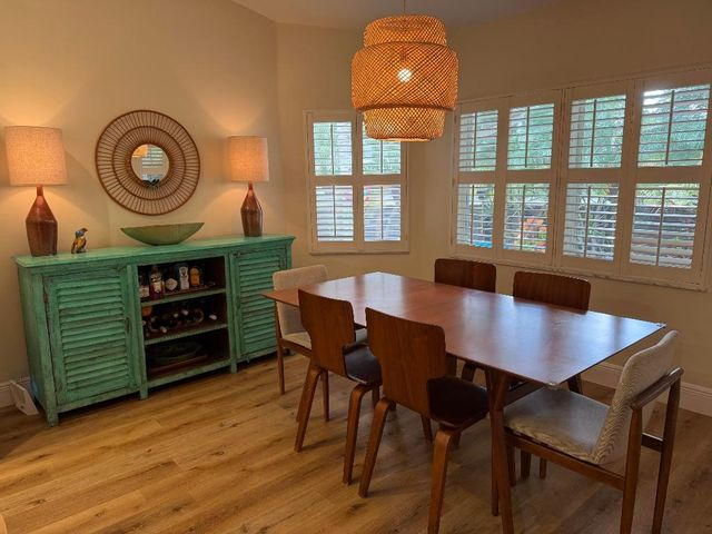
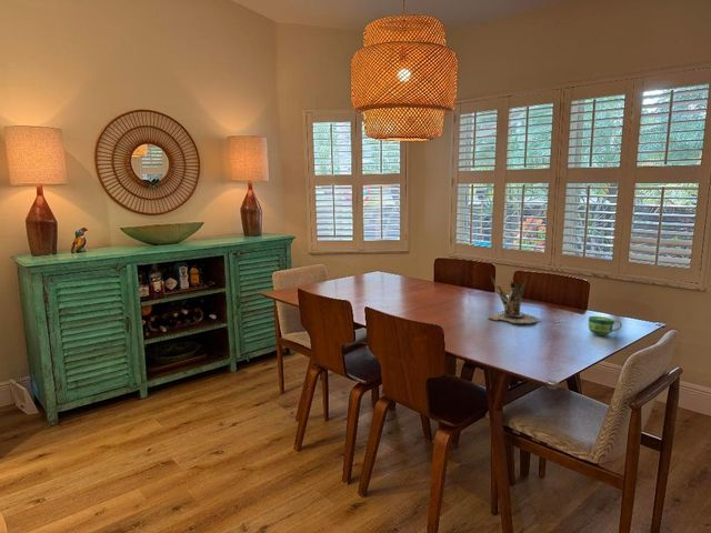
+ cup [588,315,623,336]
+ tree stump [487,274,543,324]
